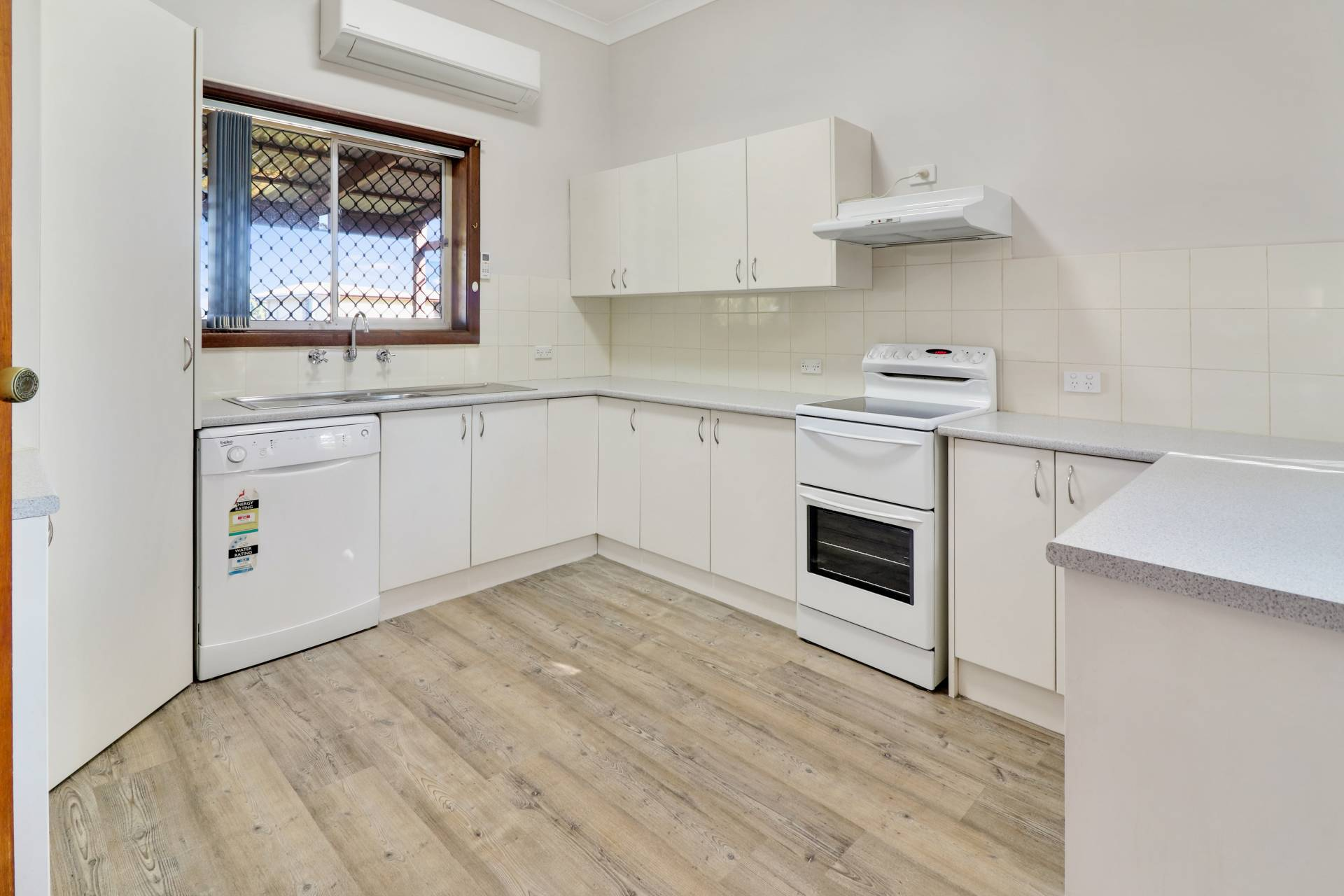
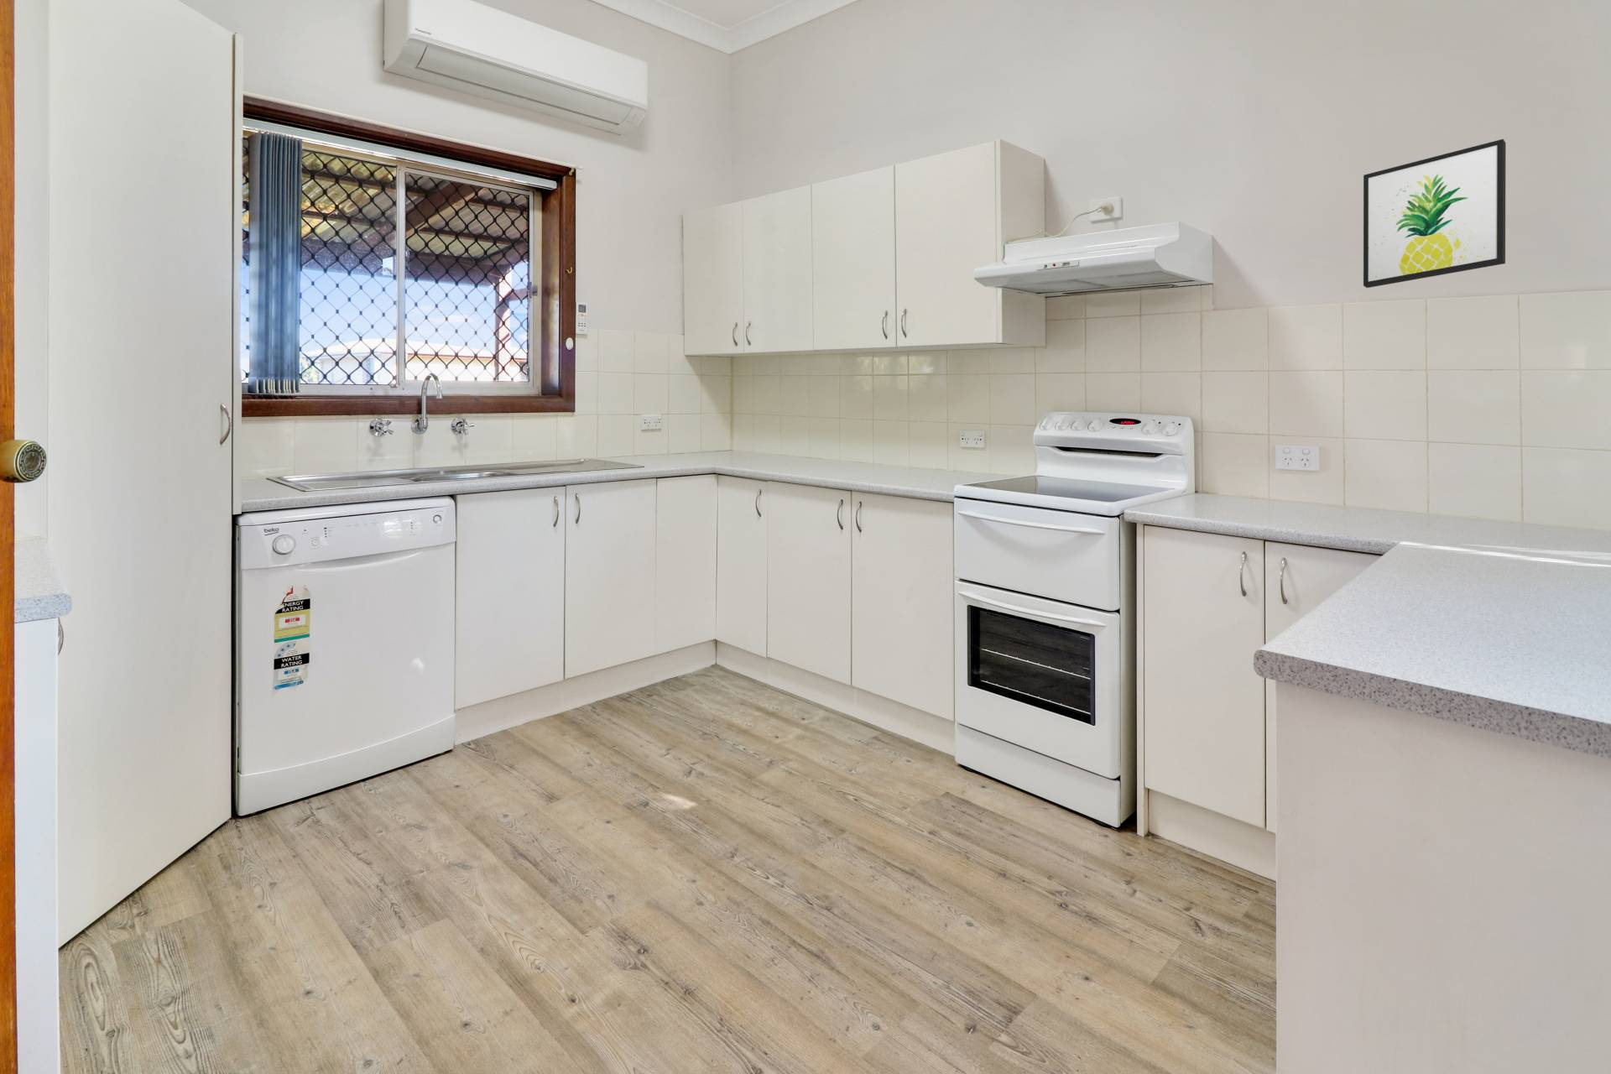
+ wall art [1363,139,1507,289]
